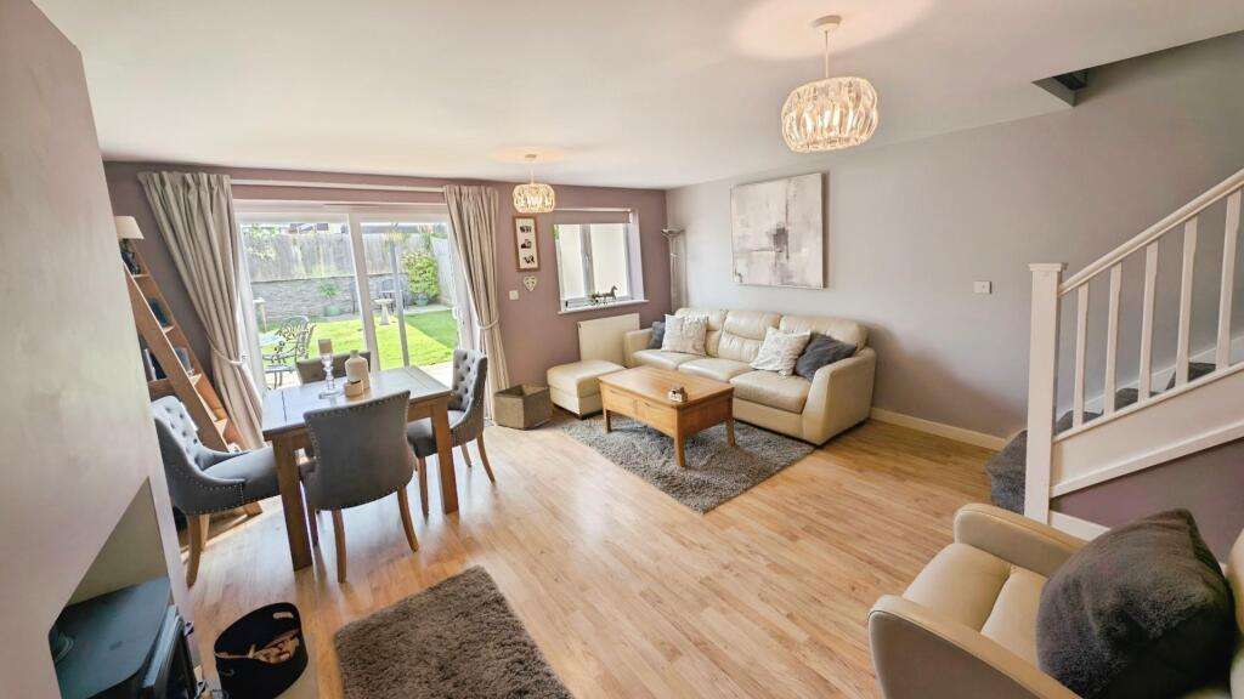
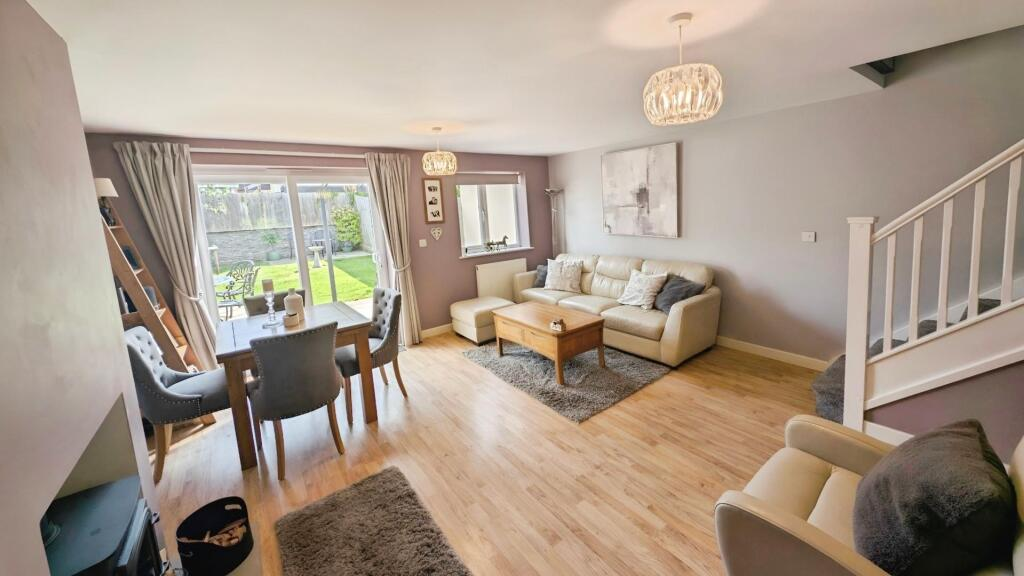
- storage bin [492,383,554,430]
